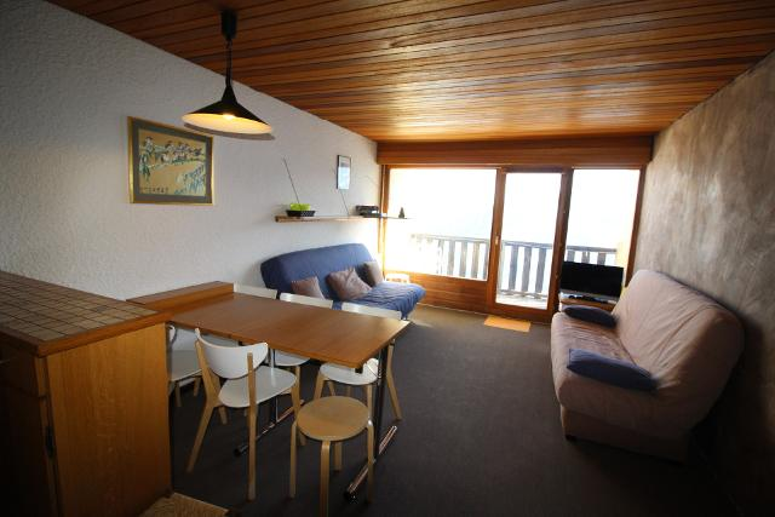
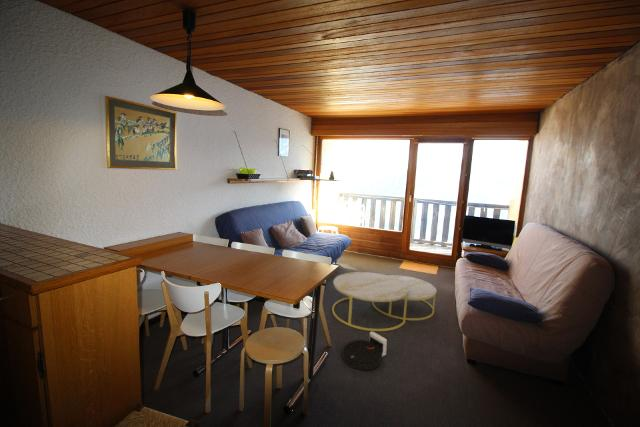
+ robot vacuum [342,331,388,371]
+ coffee table [331,271,438,332]
